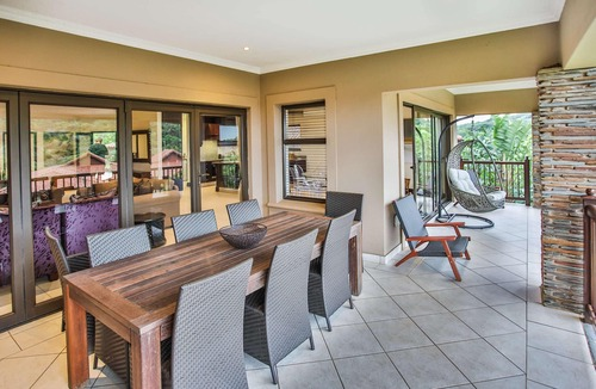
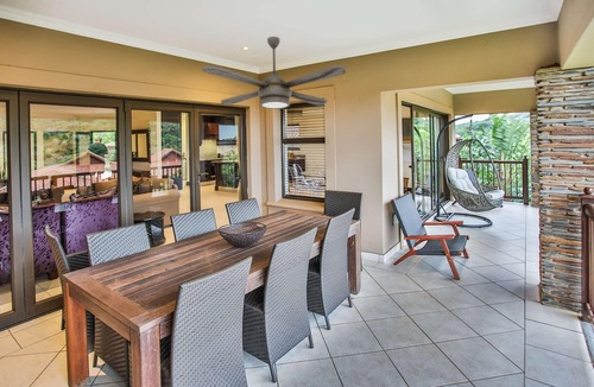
+ ceiling fan [201,36,347,110]
